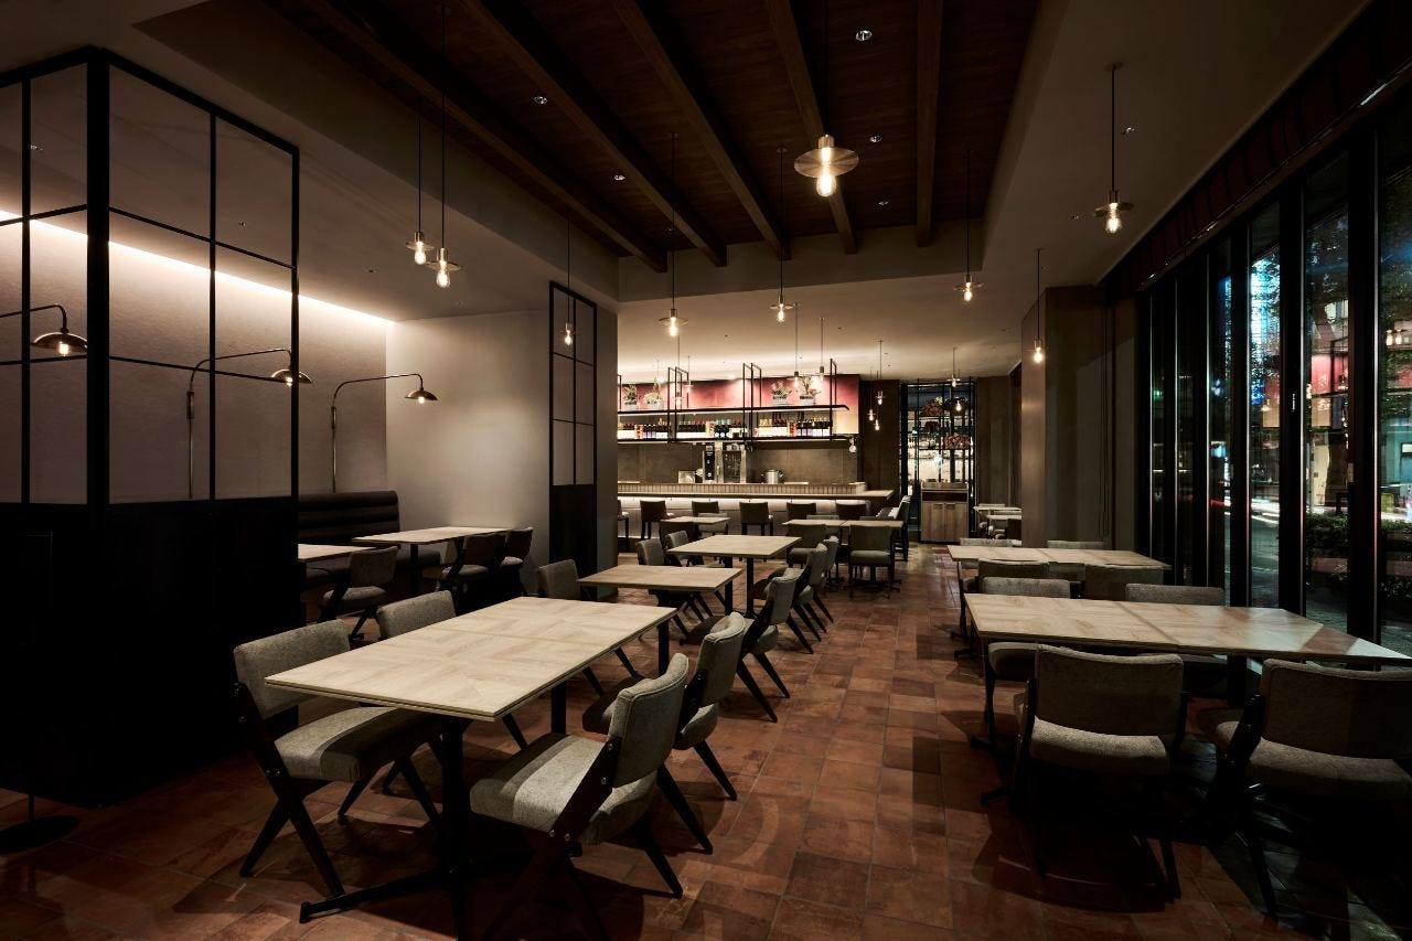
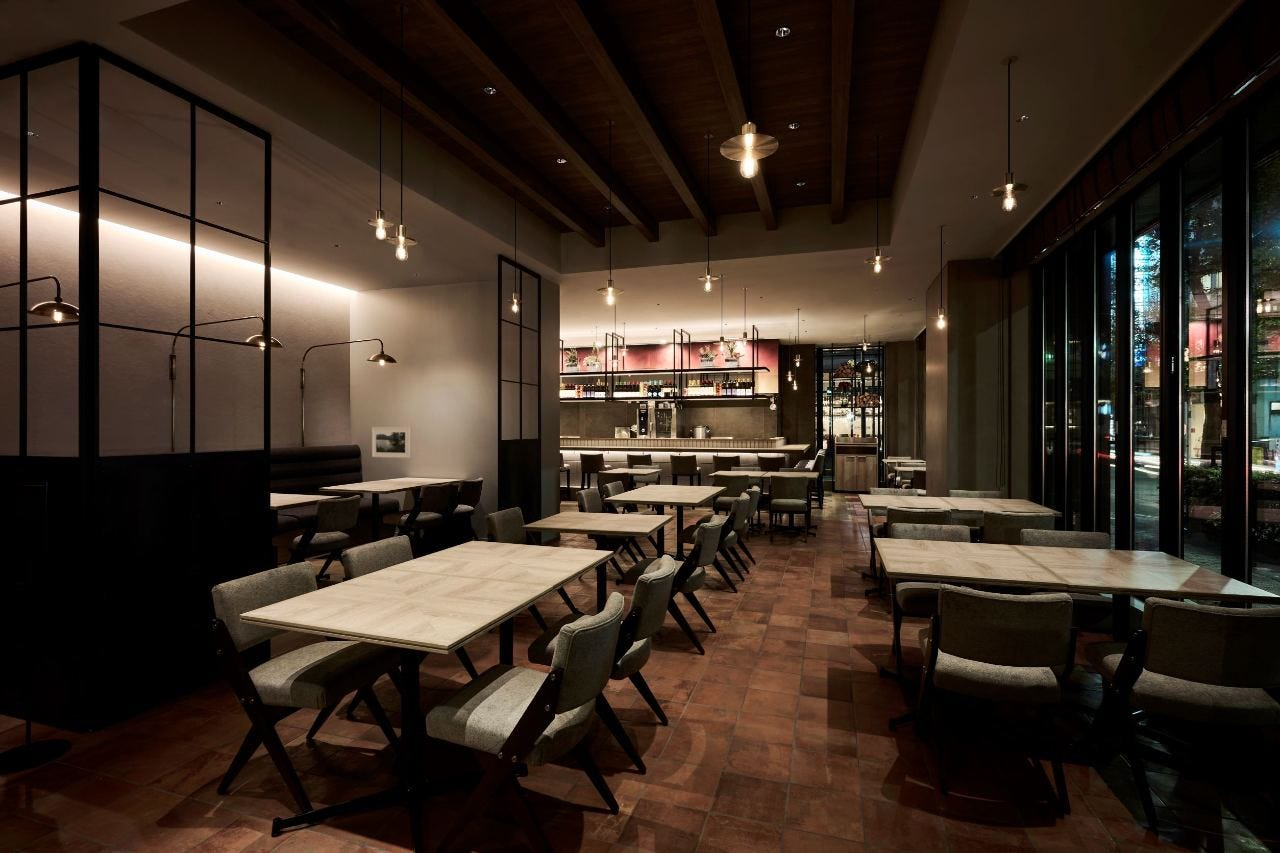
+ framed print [371,426,411,459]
